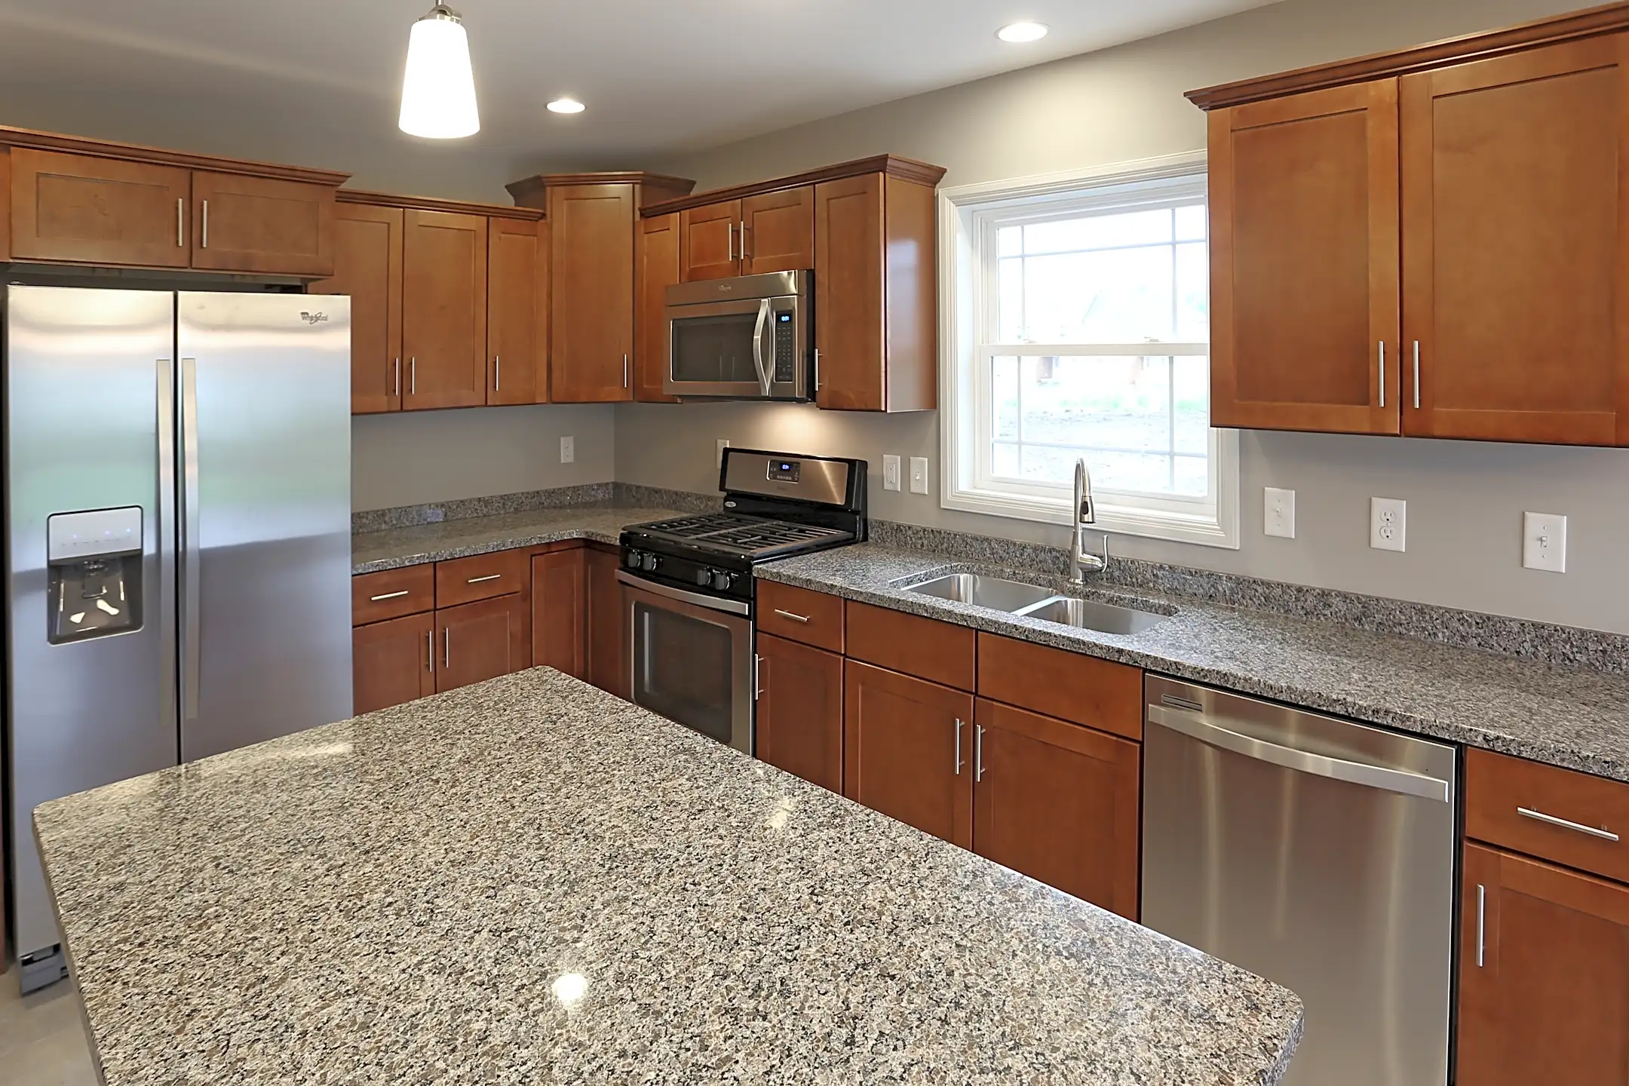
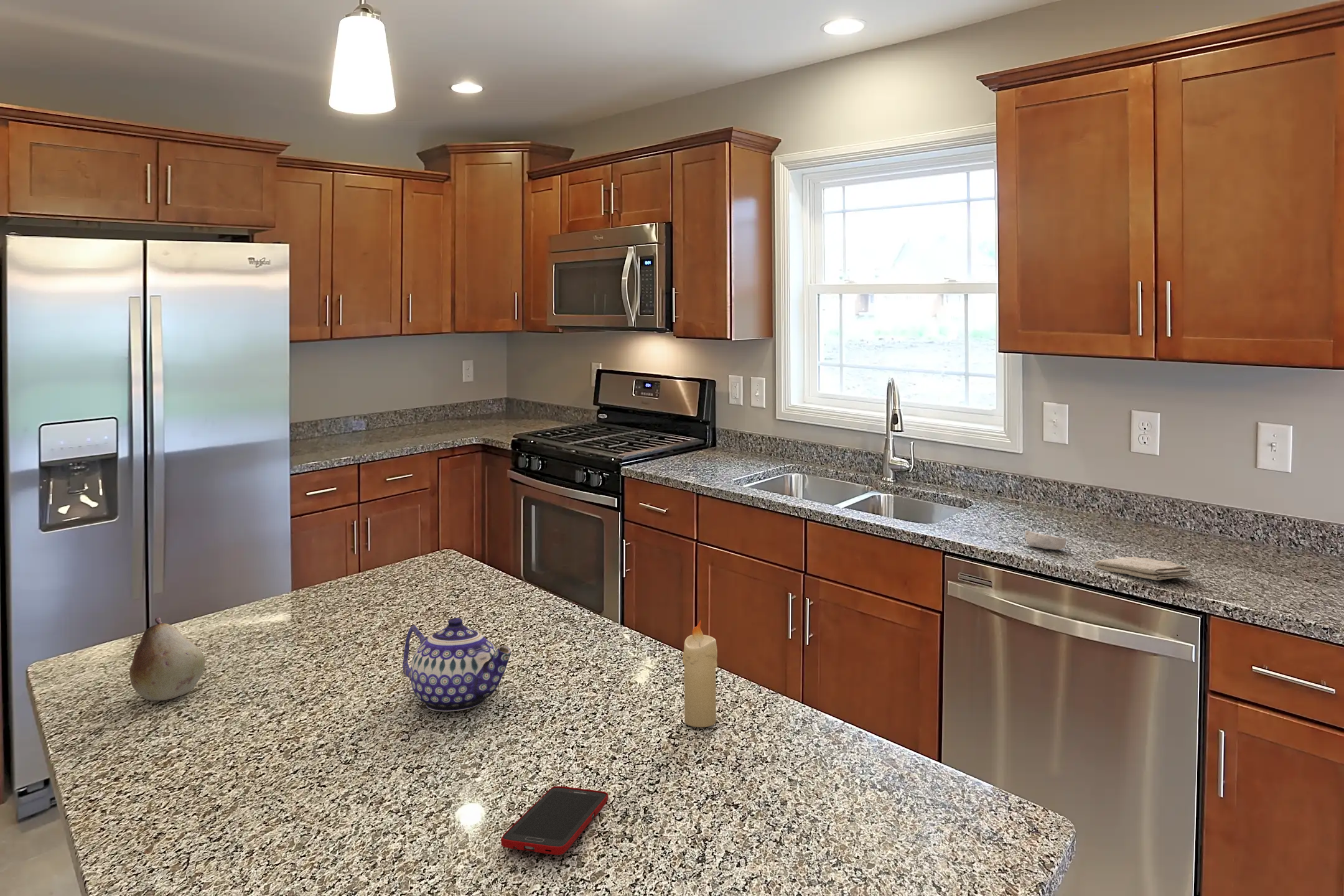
+ candle [682,620,718,728]
+ soap bar [1025,530,1066,550]
+ washcloth [1094,556,1193,581]
+ cell phone [500,786,609,856]
+ fruit [129,617,205,701]
+ teapot [402,617,511,712]
